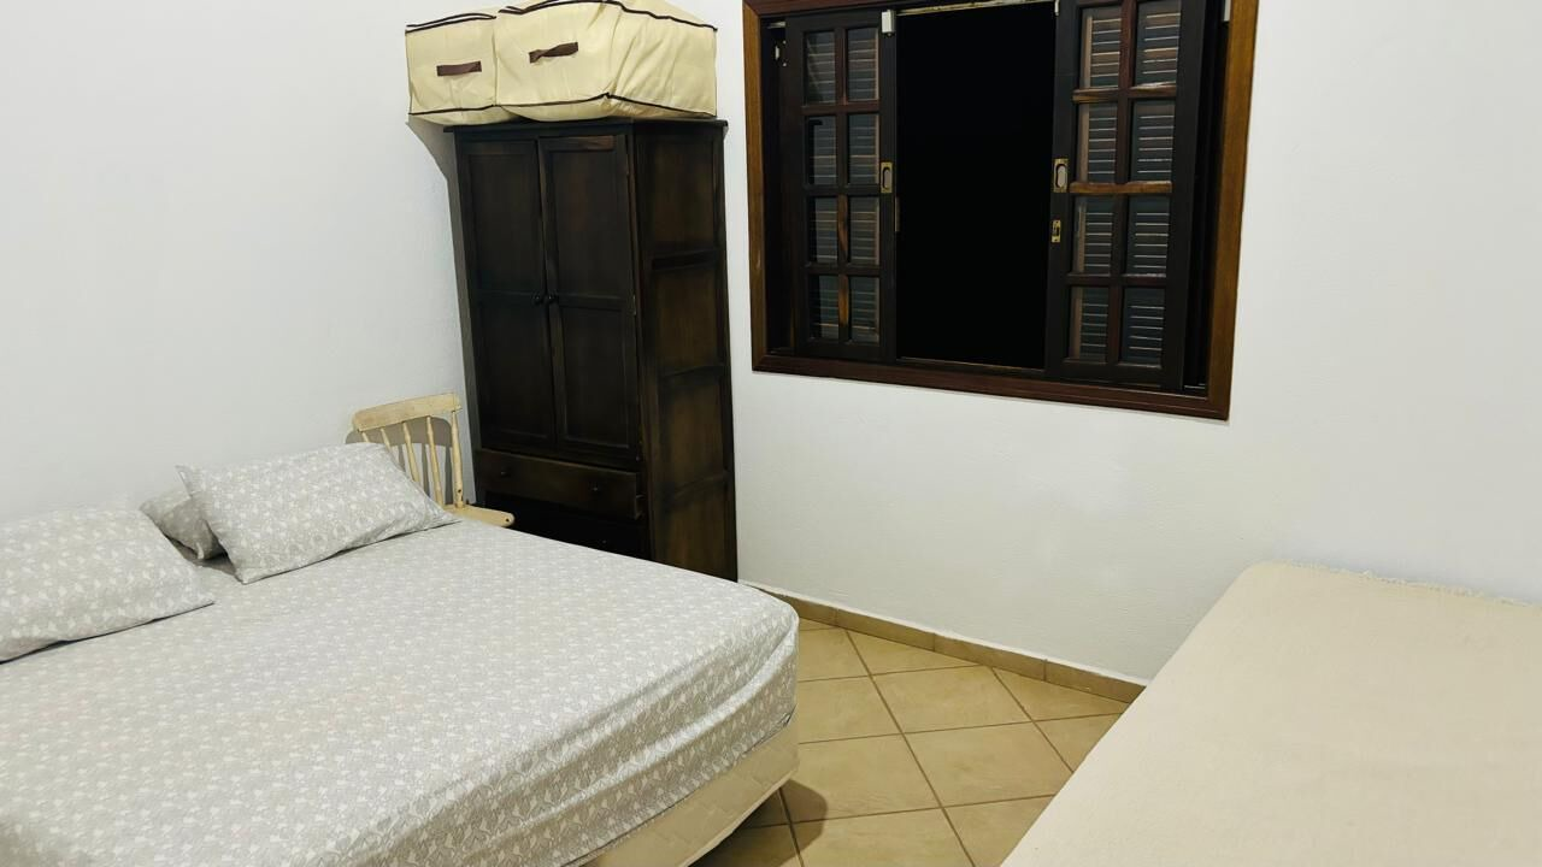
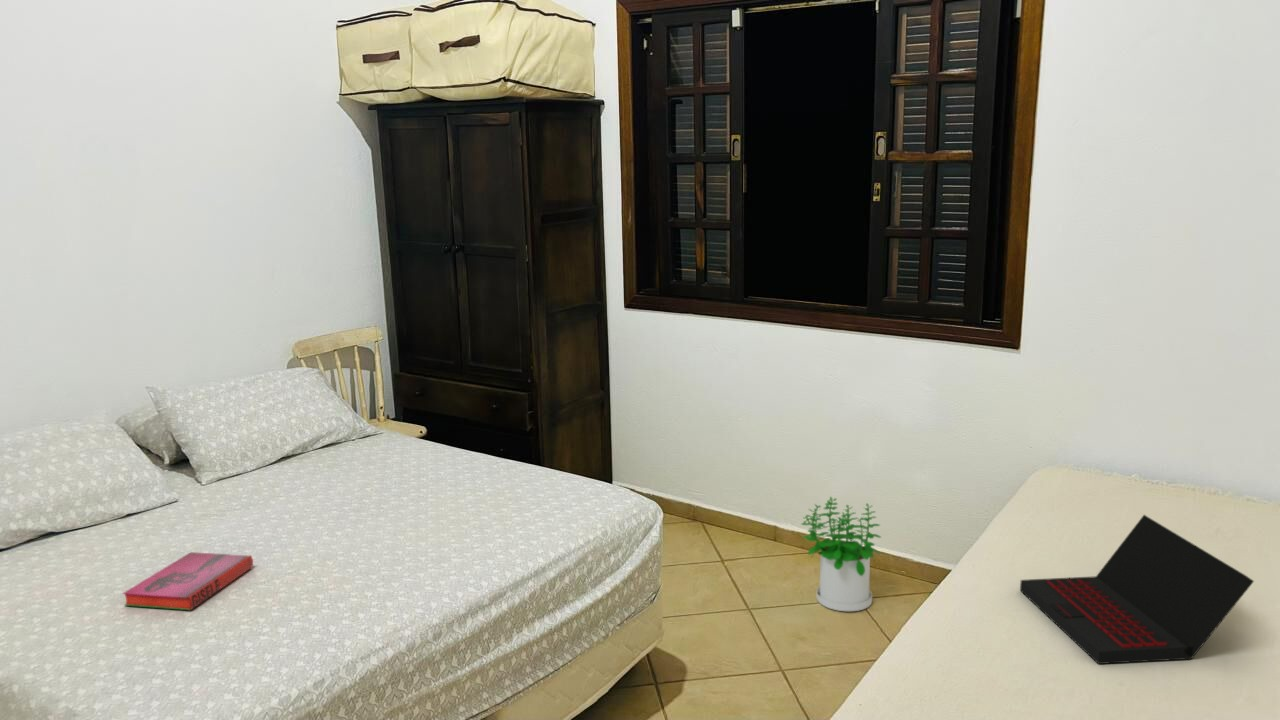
+ hardback book [122,551,254,612]
+ laptop [1019,514,1255,665]
+ potted plant [800,496,882,612]
